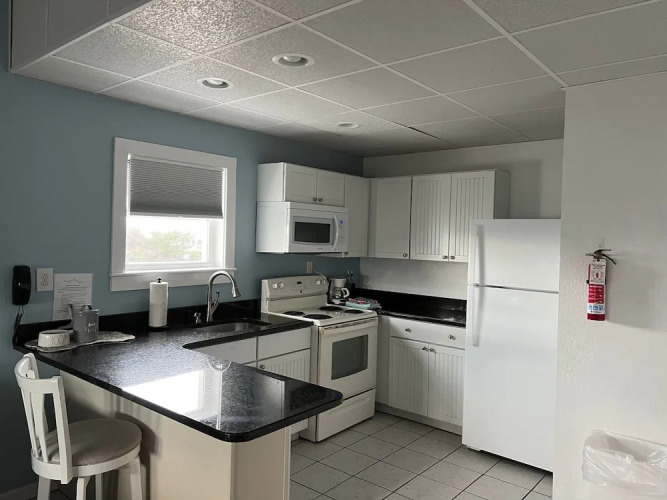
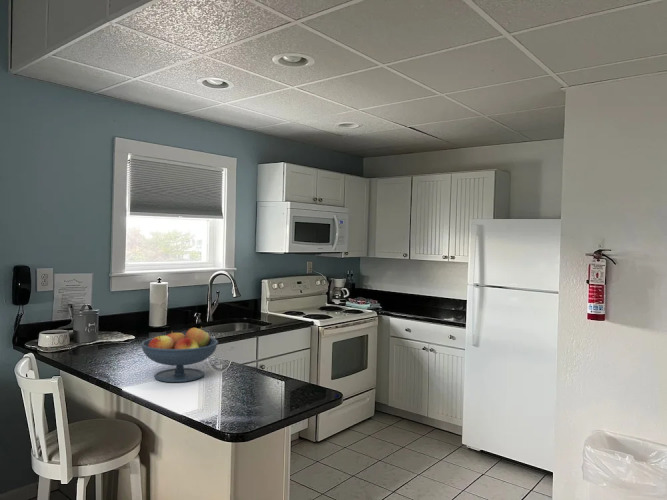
+ fruit bowl [140,326,219,383]
